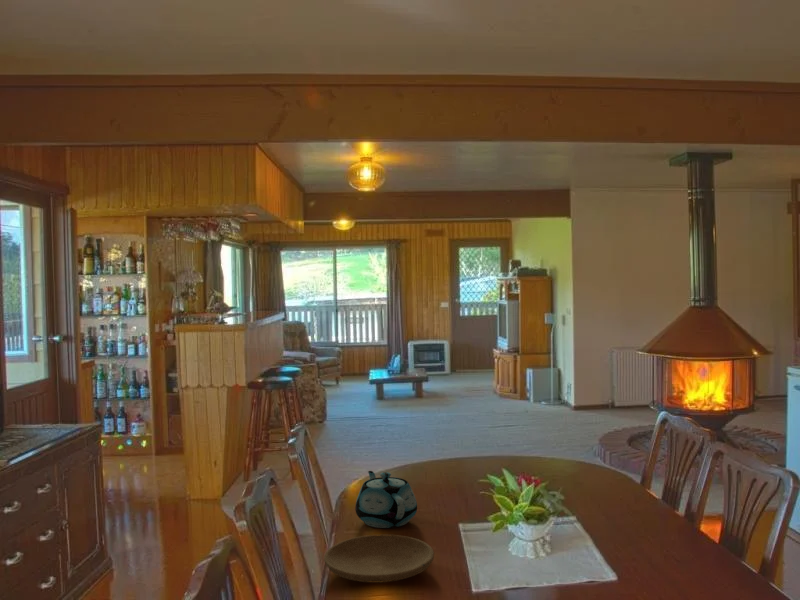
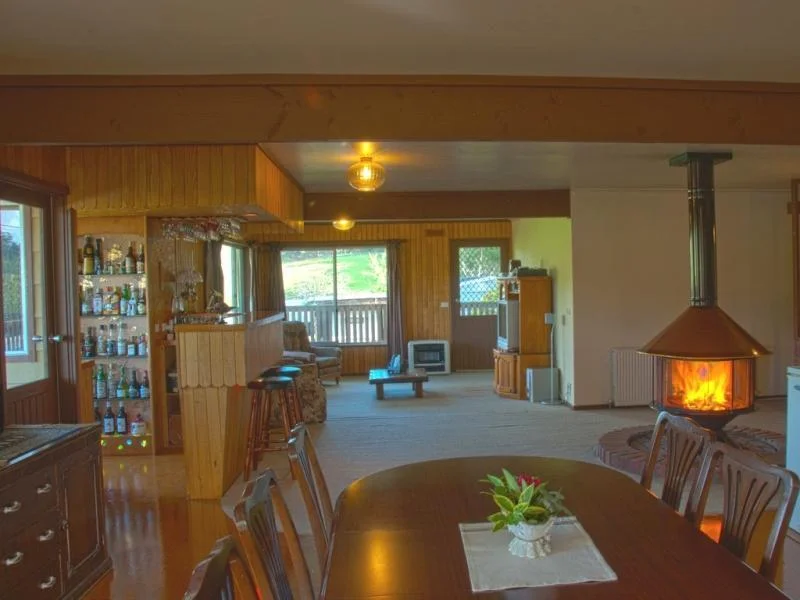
- teapot [354,470,418,529]
- plate [323,533,435,584]
